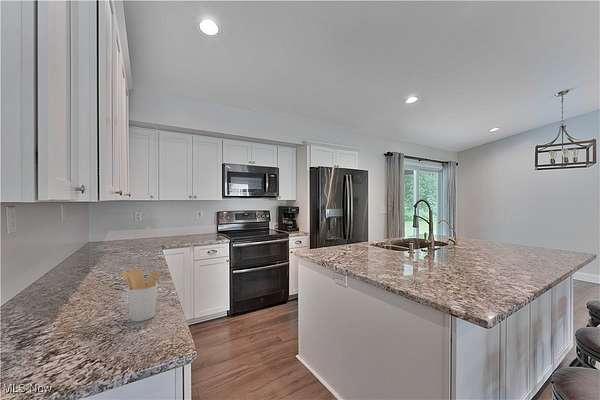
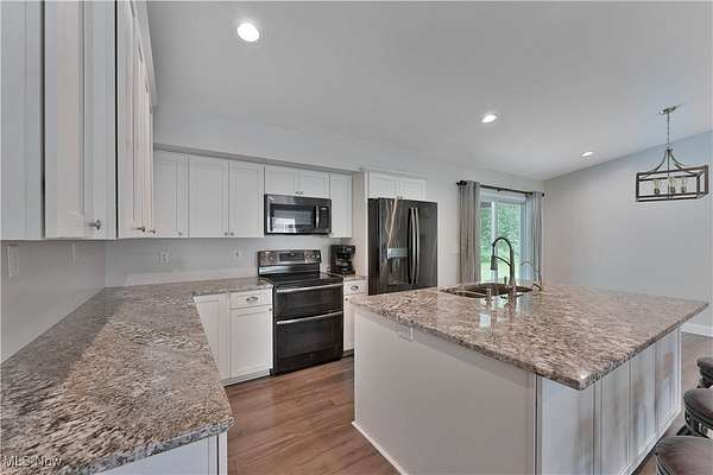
- utensil holder [120,267,160,323]
